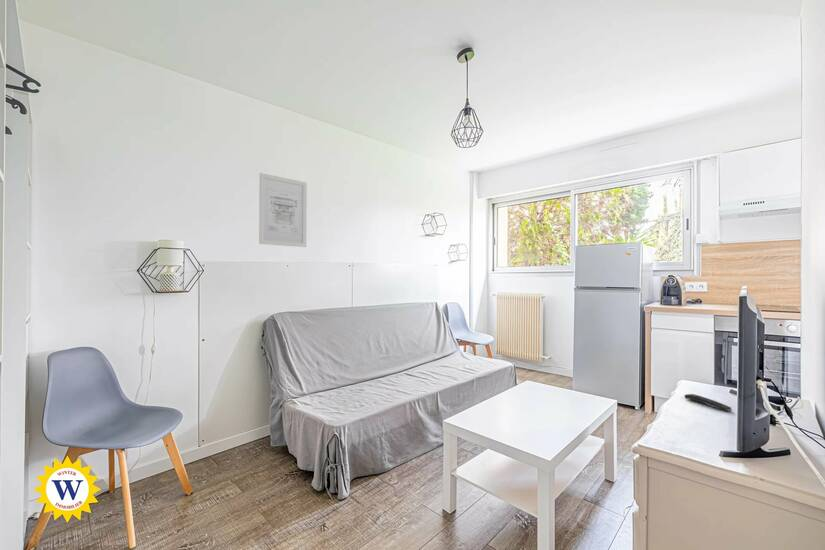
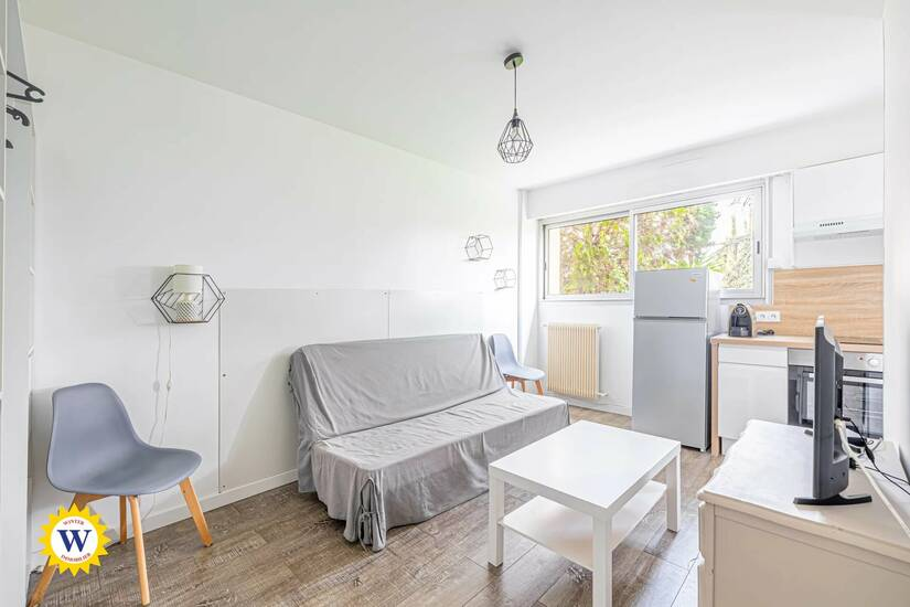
- remote control [684,393,733,413]
- wall art [258,172,308,248]
